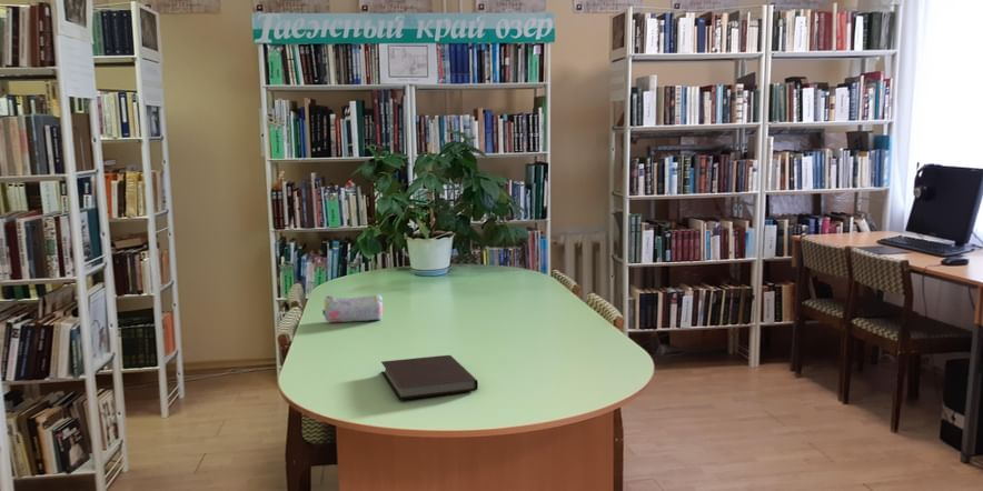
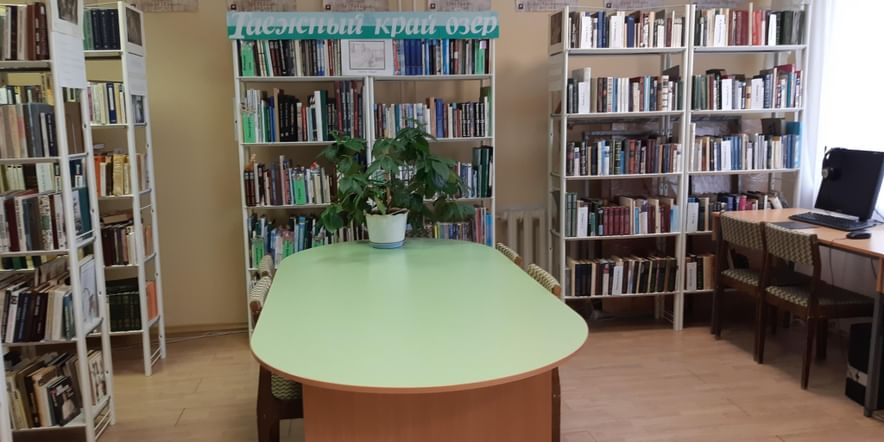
- notebook [380,354,479,401]
- pencil case [321,294,384,323]
